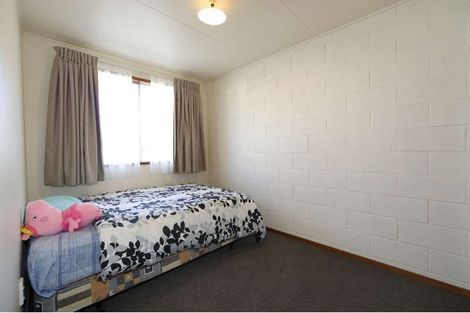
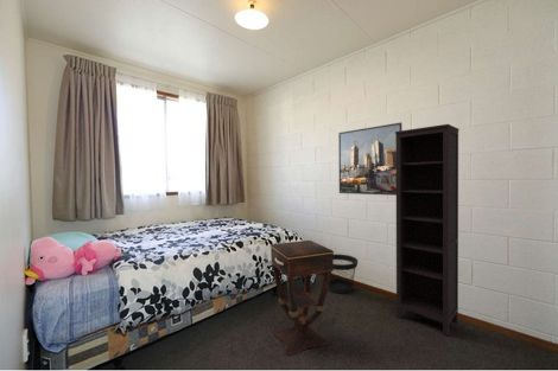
+ side table [270,239,335,357]
+ bookcase [395,123,461,338]
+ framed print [337,121,404,197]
+ wastebasket [328,252,359,295]
